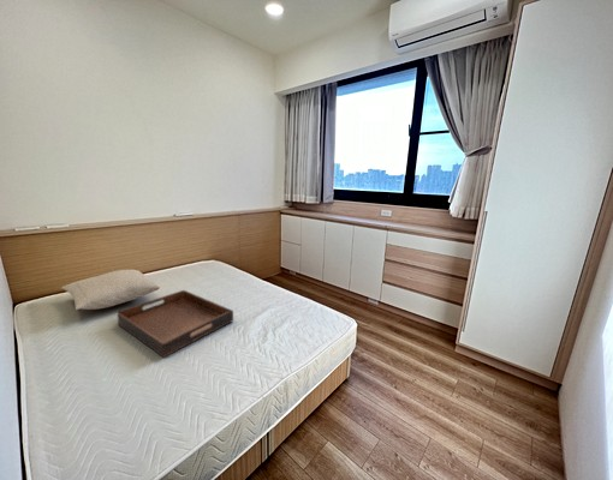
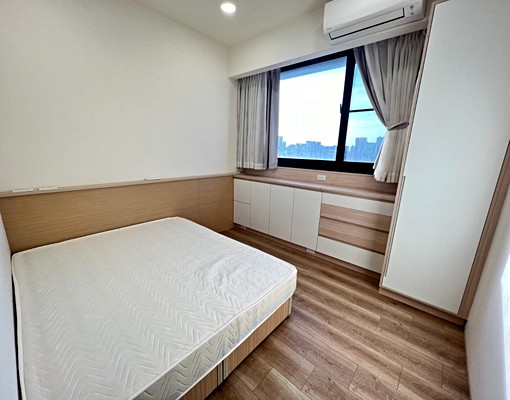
- serving tray [117,289,234,359]
- pillow [60,269,161,311]
